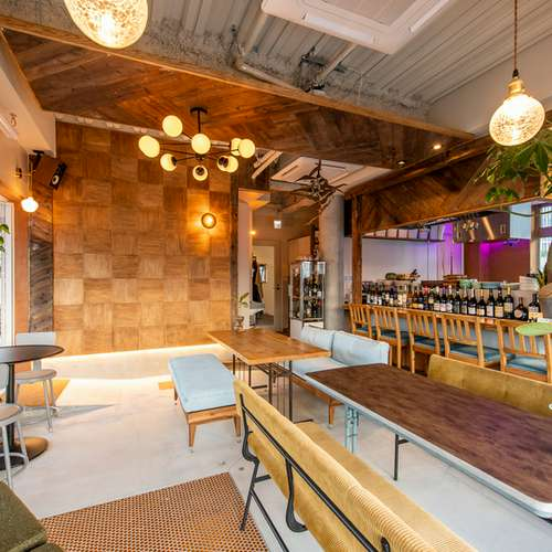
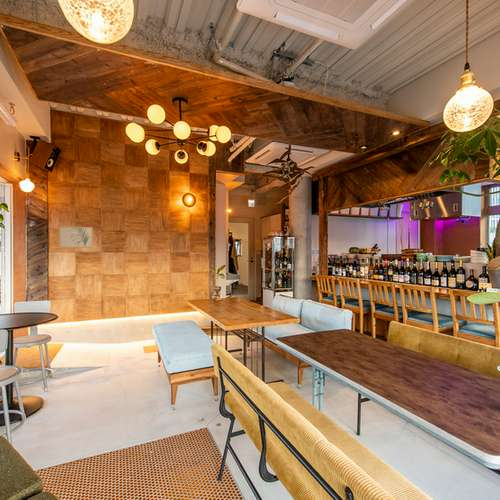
+ wall art [58,225,94,249]
